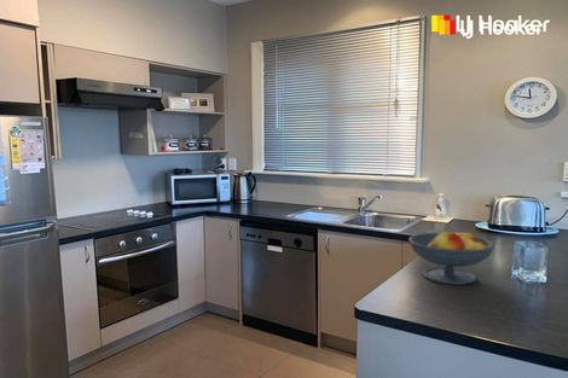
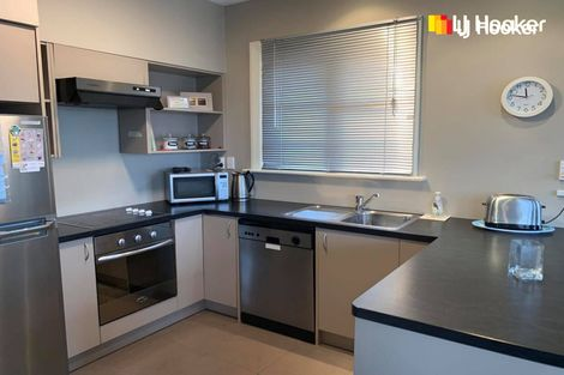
- fruit bowl [407,228,495,286]
